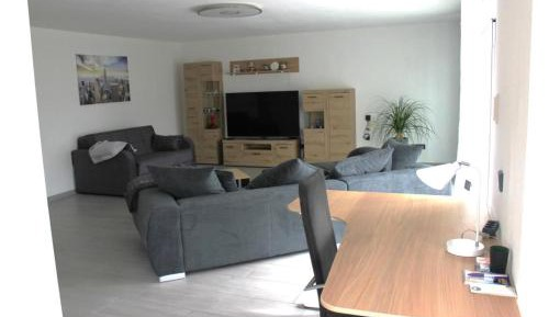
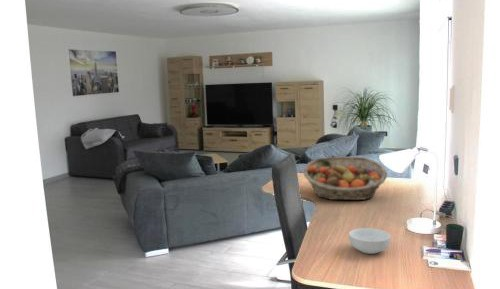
+ cereal bowl [348,227,392,255]
+ fruit basket [303,156,388,201]
